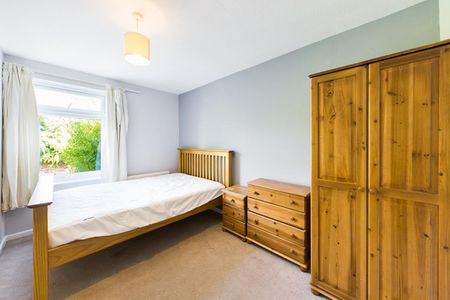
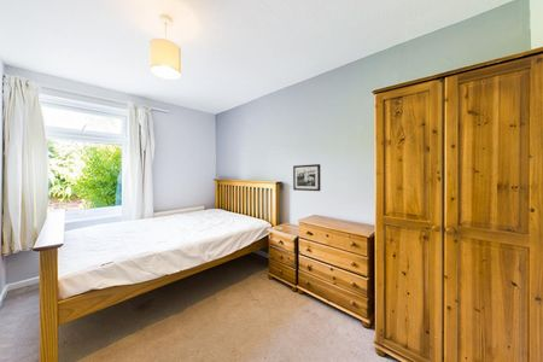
+ picture frame [292,163,322,192]
